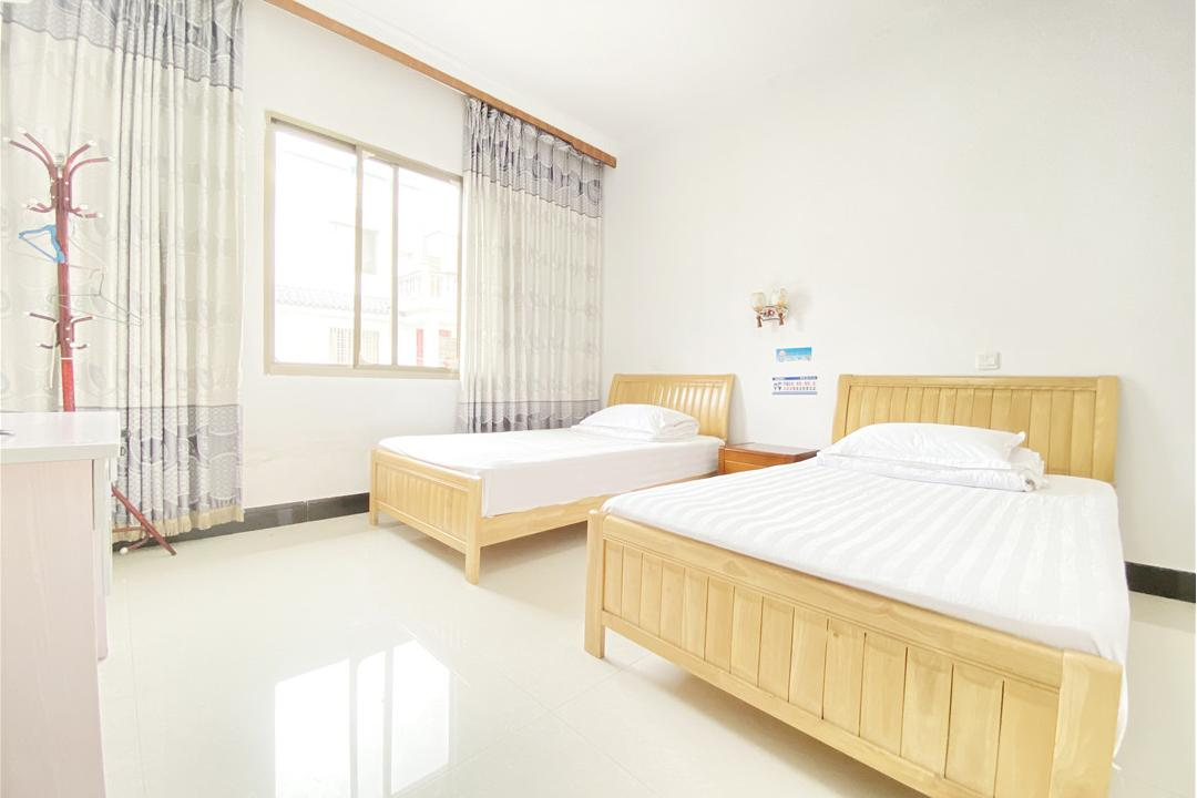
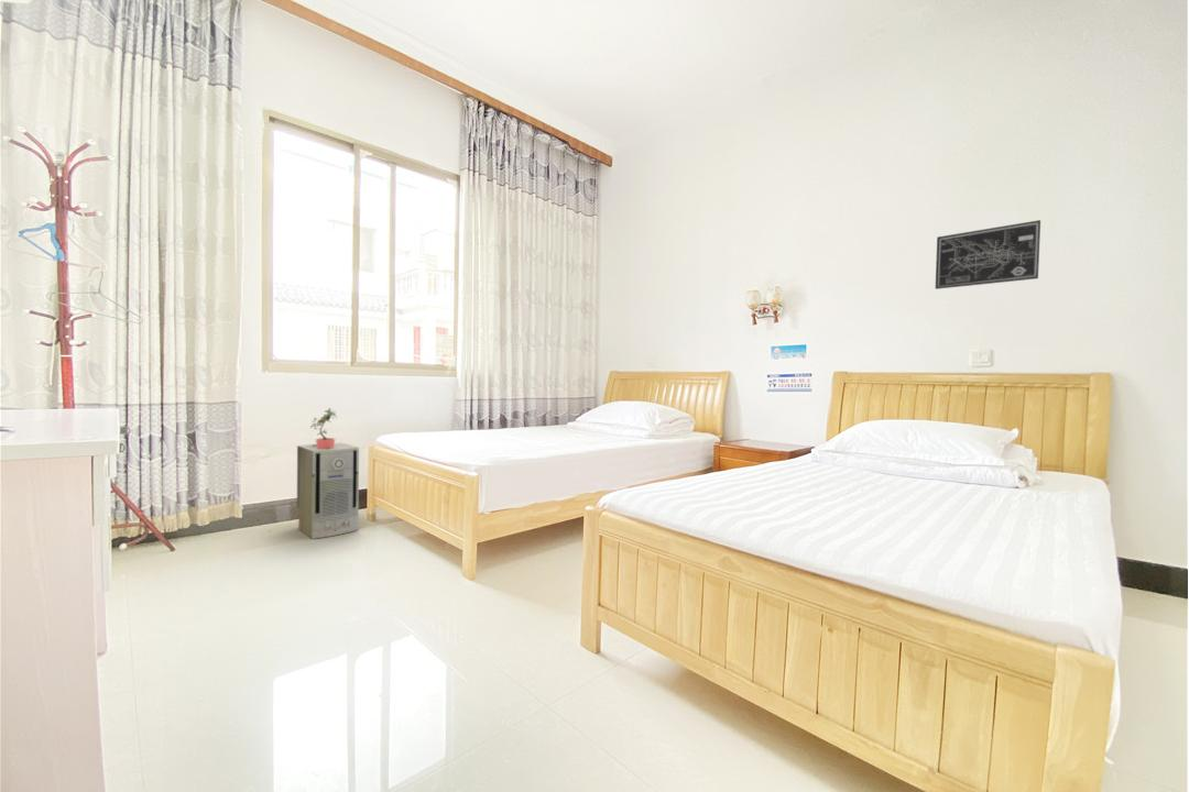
+ air purifier [296,441,360,540]
+ wall art [935,219,1041,290]
+ potted plant [309,407,338,449]
